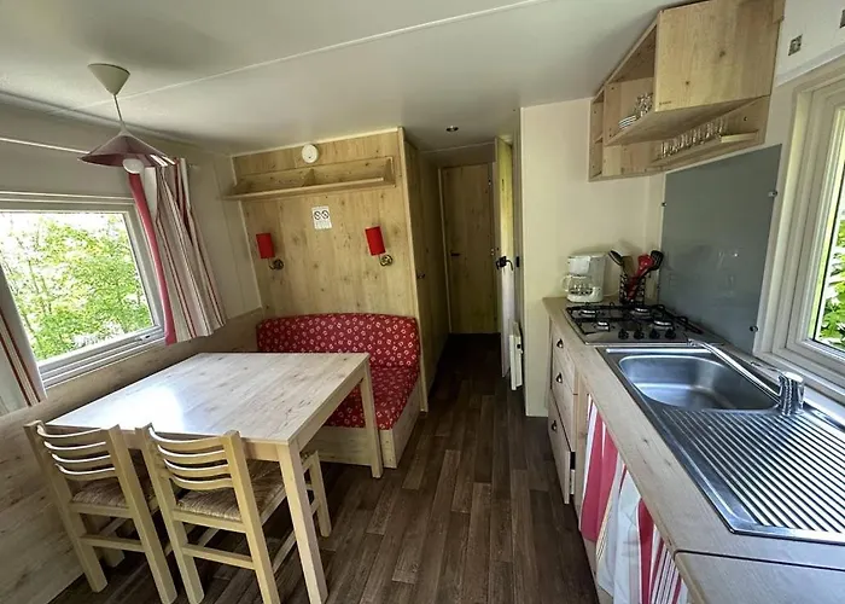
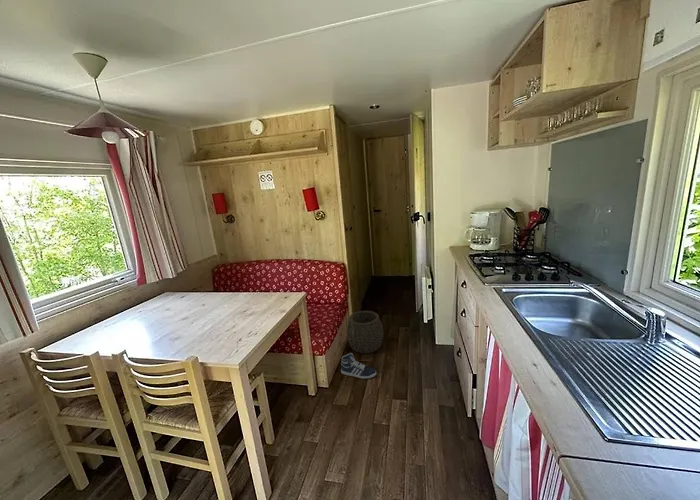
+ sneaker [340,352,377,380]
+ woven basket [345,310,385,354]
